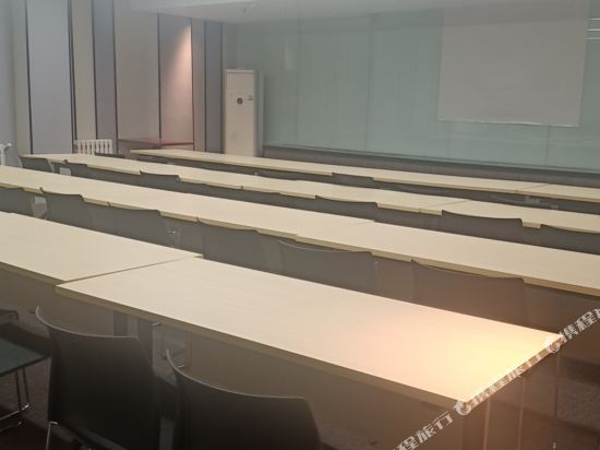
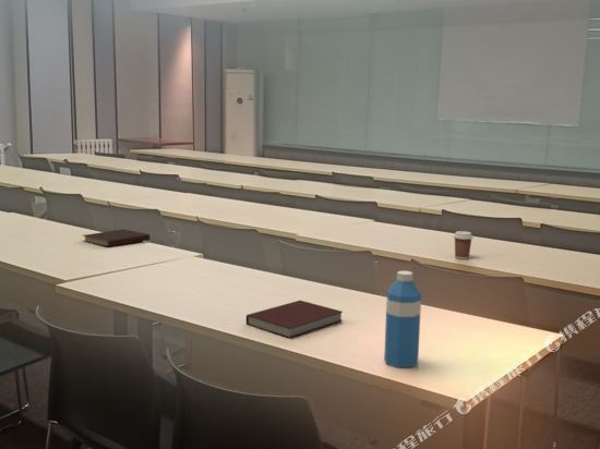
+ notebook [245,300,344,339]
+ coffee cup [452,230,475,260]
+ water bottle [383,270,422,368]
+ notebook [82,228,151,248]
